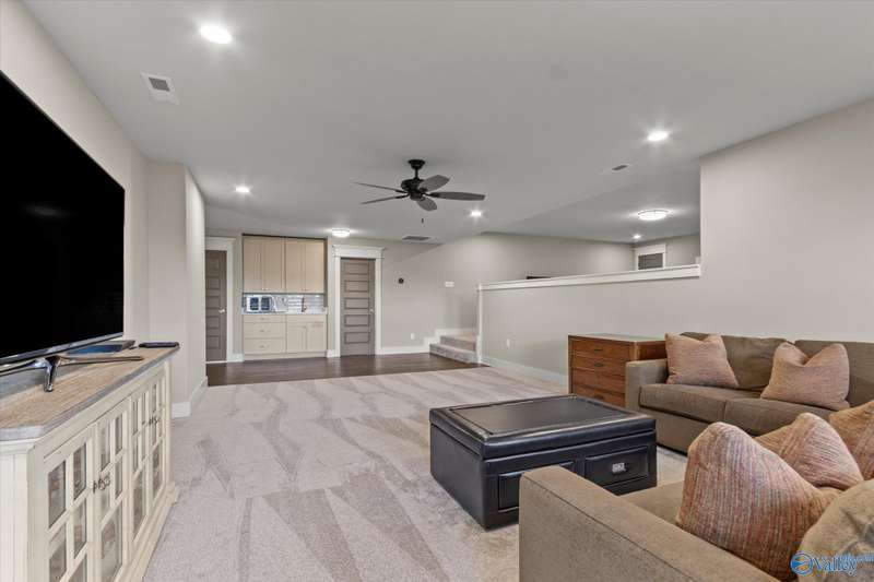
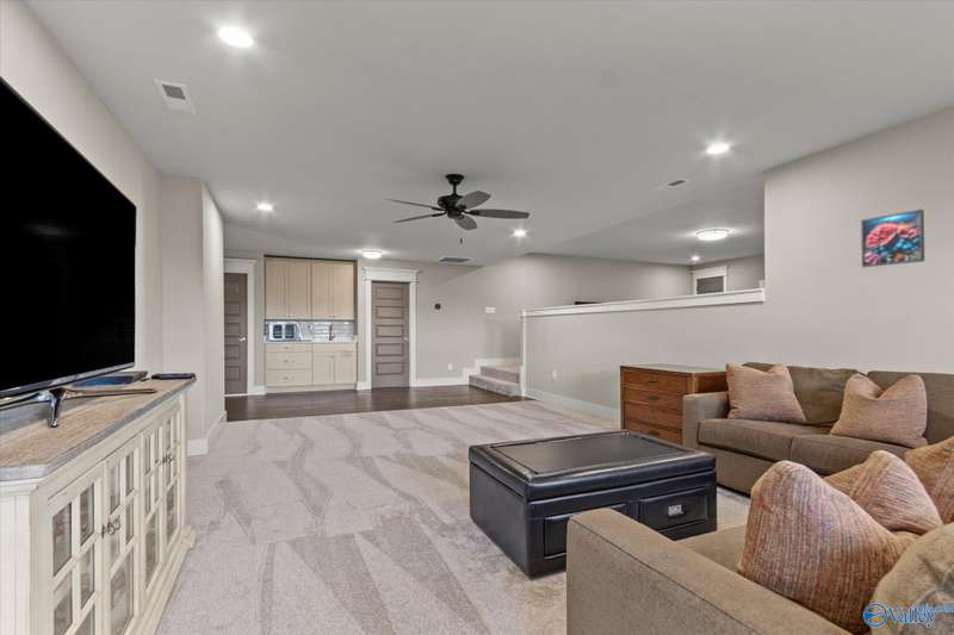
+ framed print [860,208,925,268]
